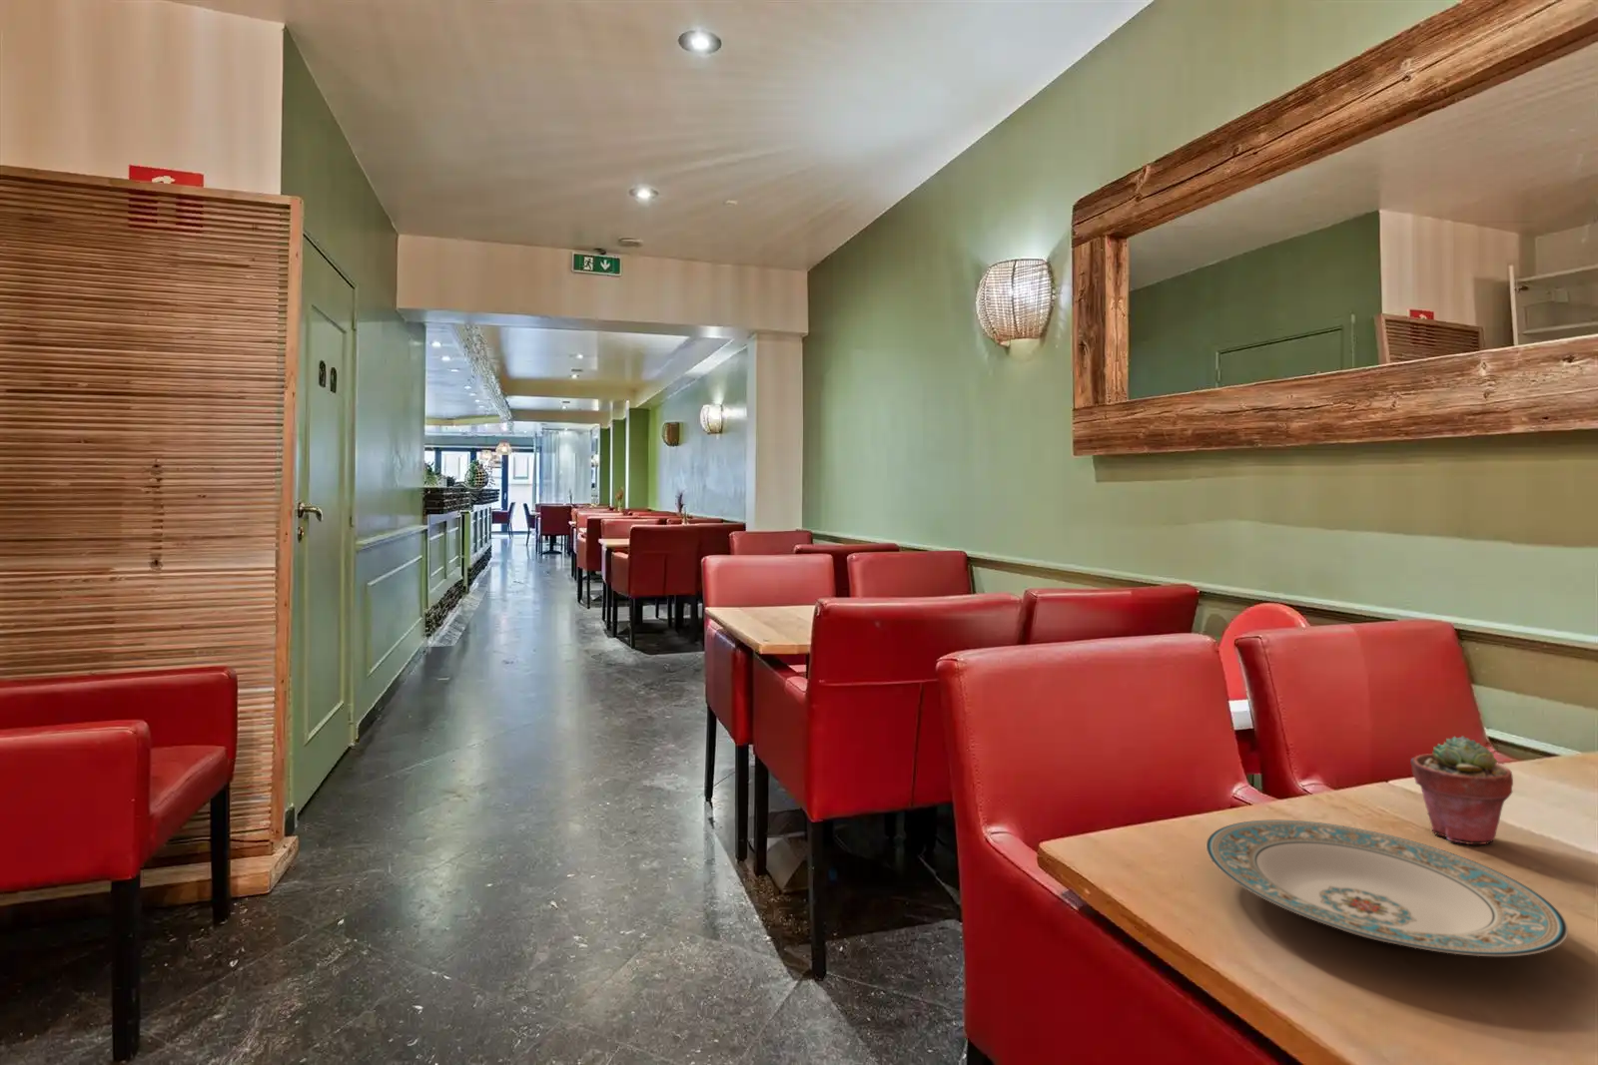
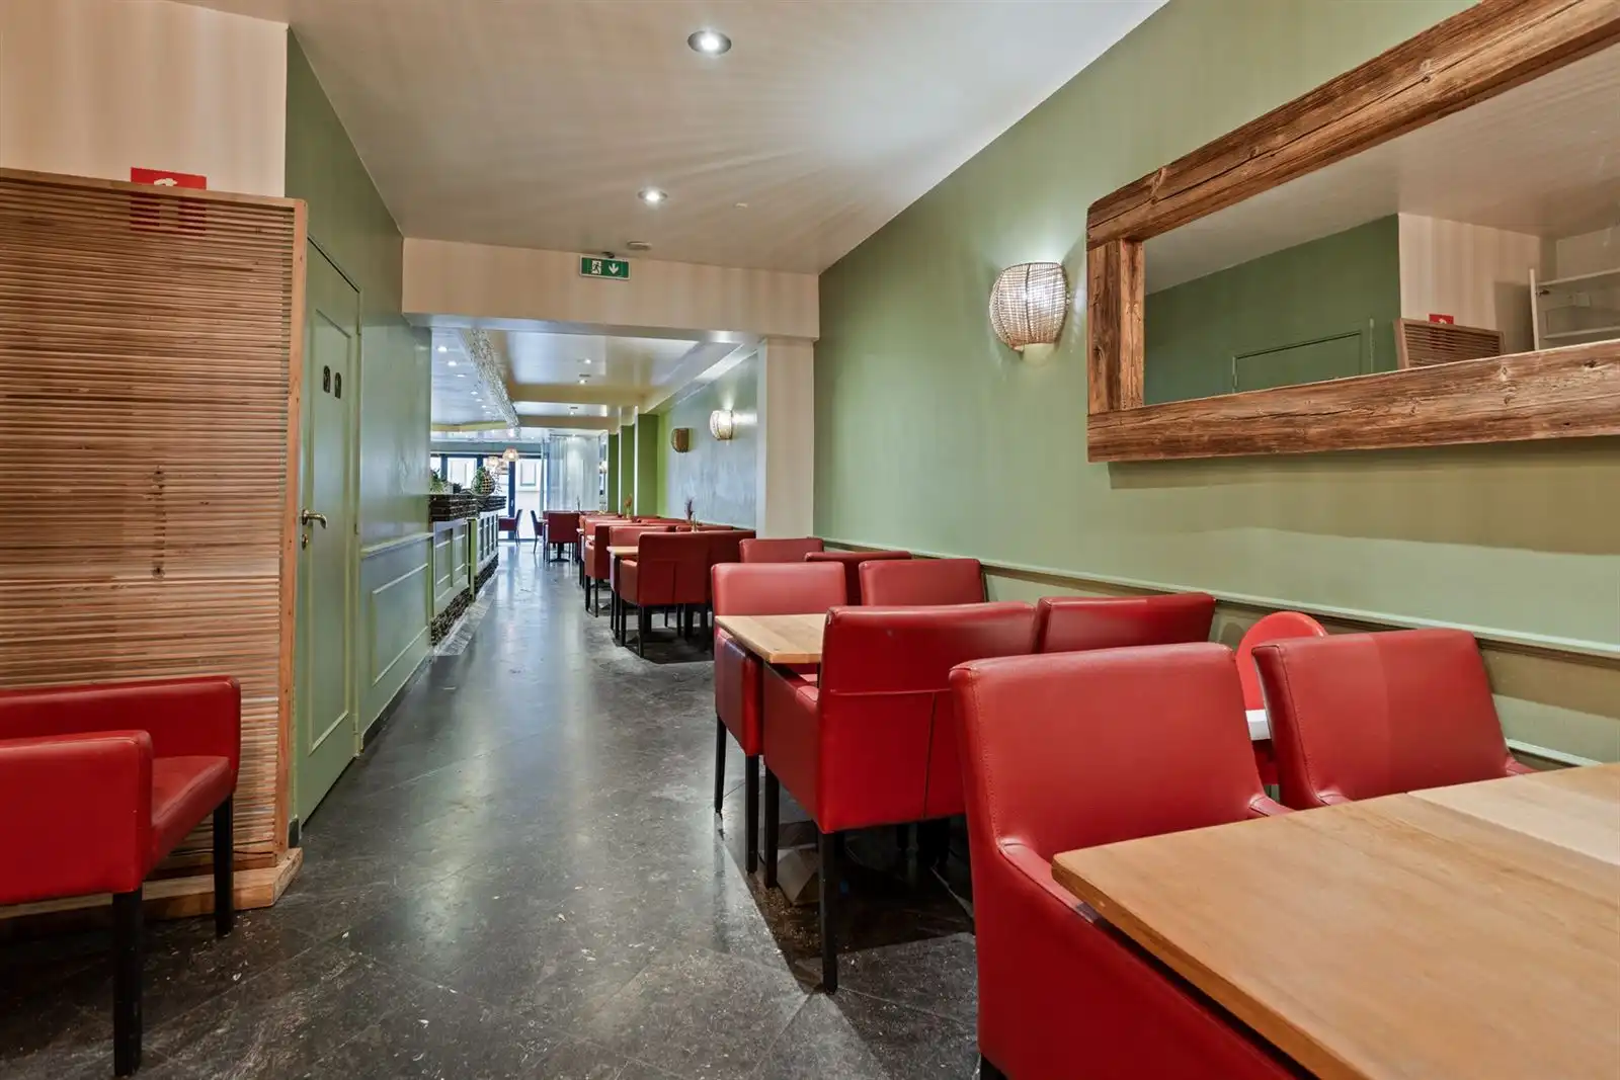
- plate [1206,819,1569,957]
- potted succulent [1409,735,1514,845]
